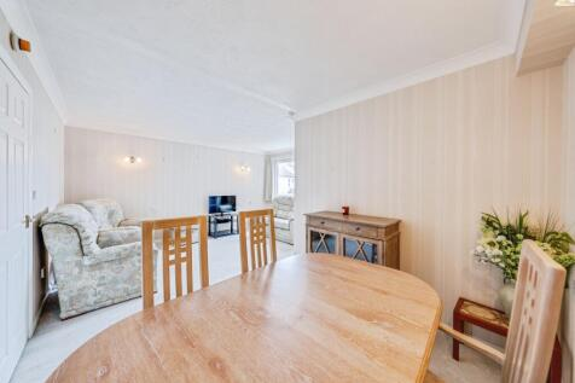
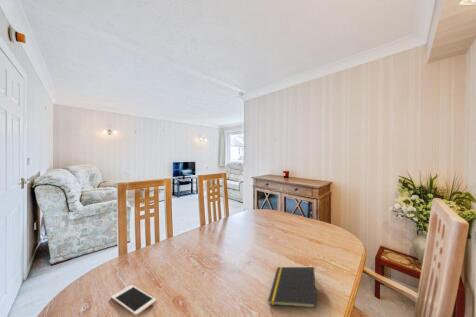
+ notepad [267,266,317,309]
+ cell phone [110,284,157,316]
